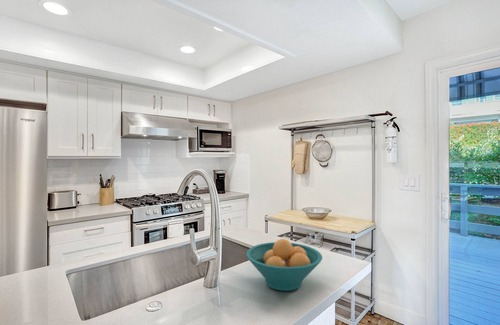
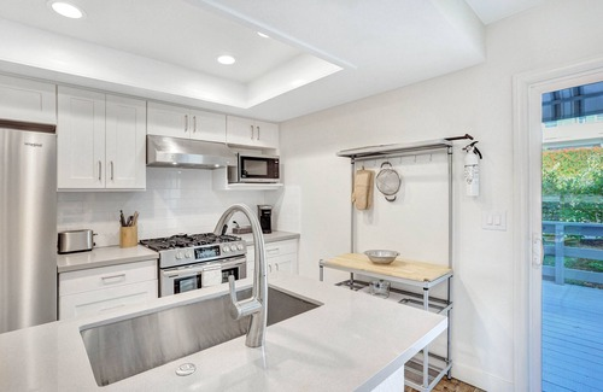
- fruit bowl [245,238,323,292]
